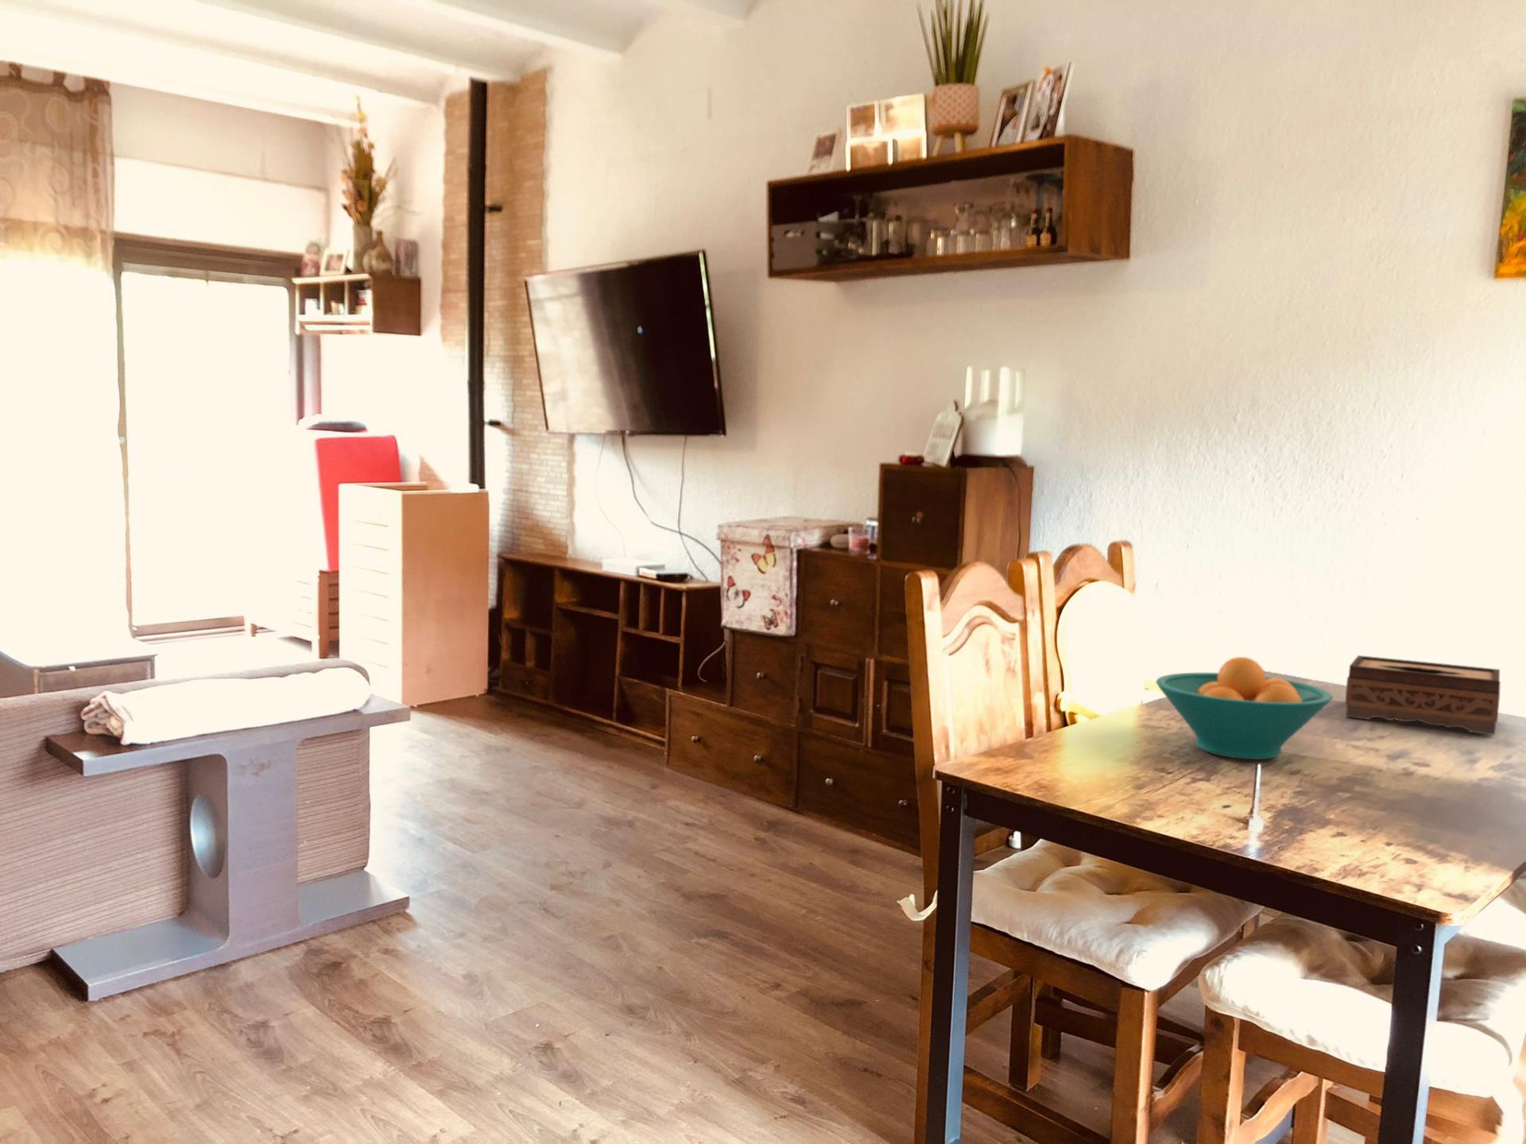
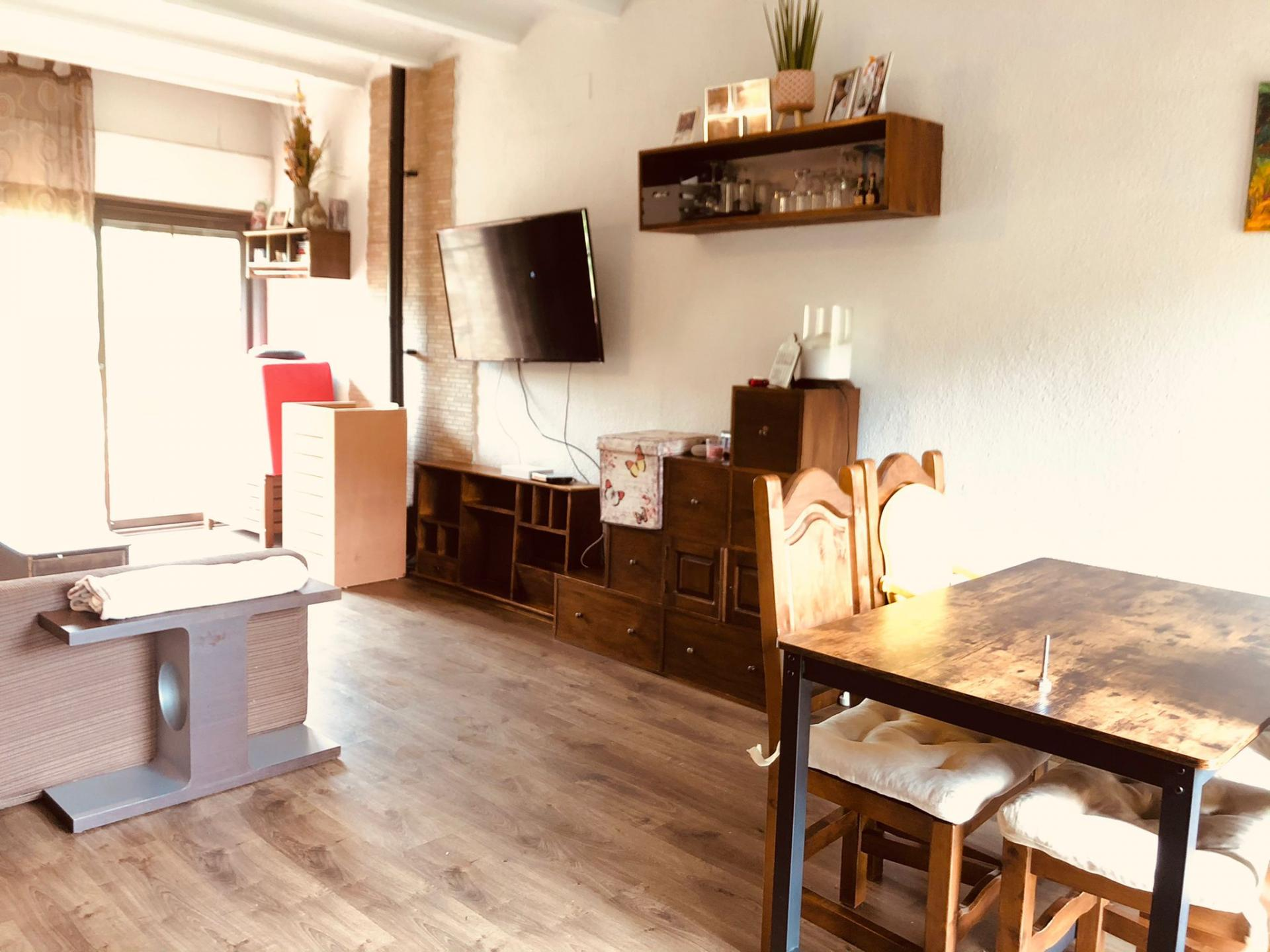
- fruit bowl [1155,656,1334,761]
- tissue box [1345,655,1501,735]
